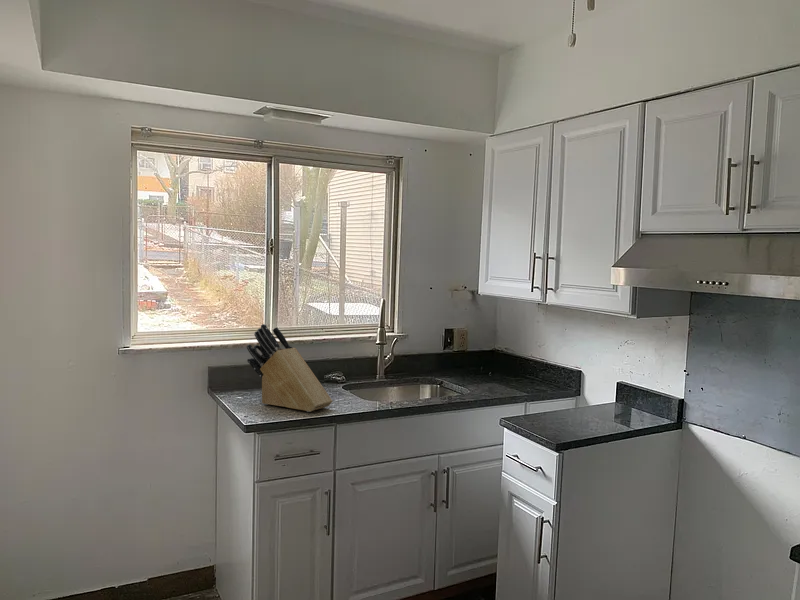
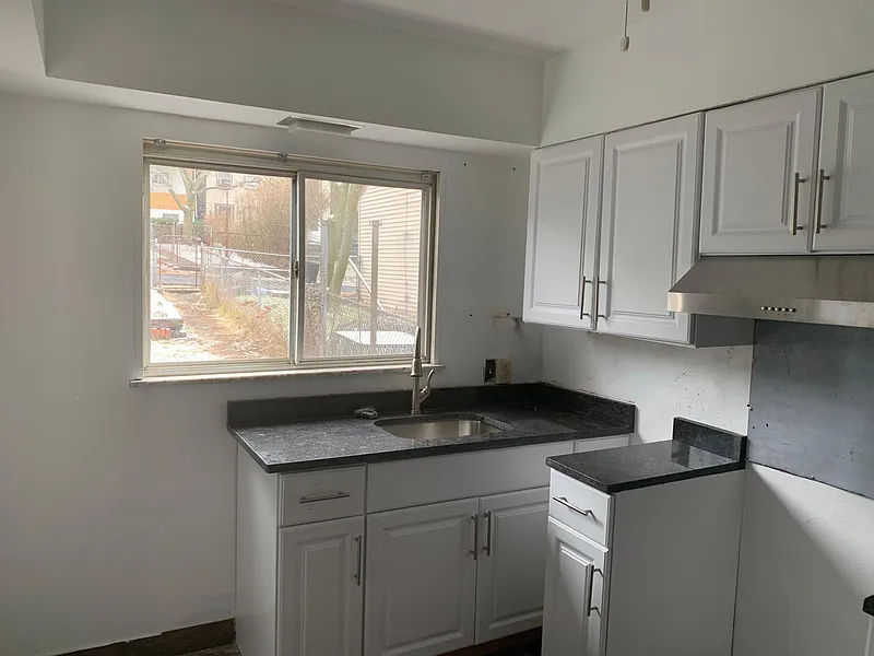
- knife block [246,323,333,413]
